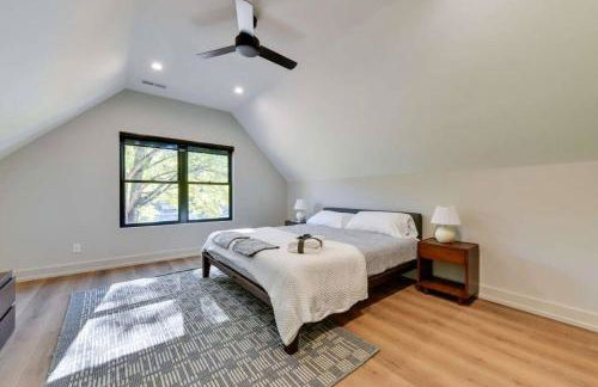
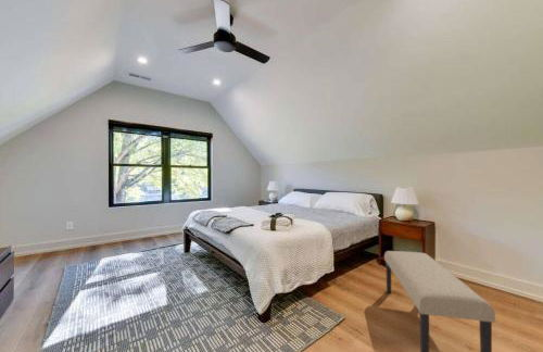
+ bench [383,250,496,352]
